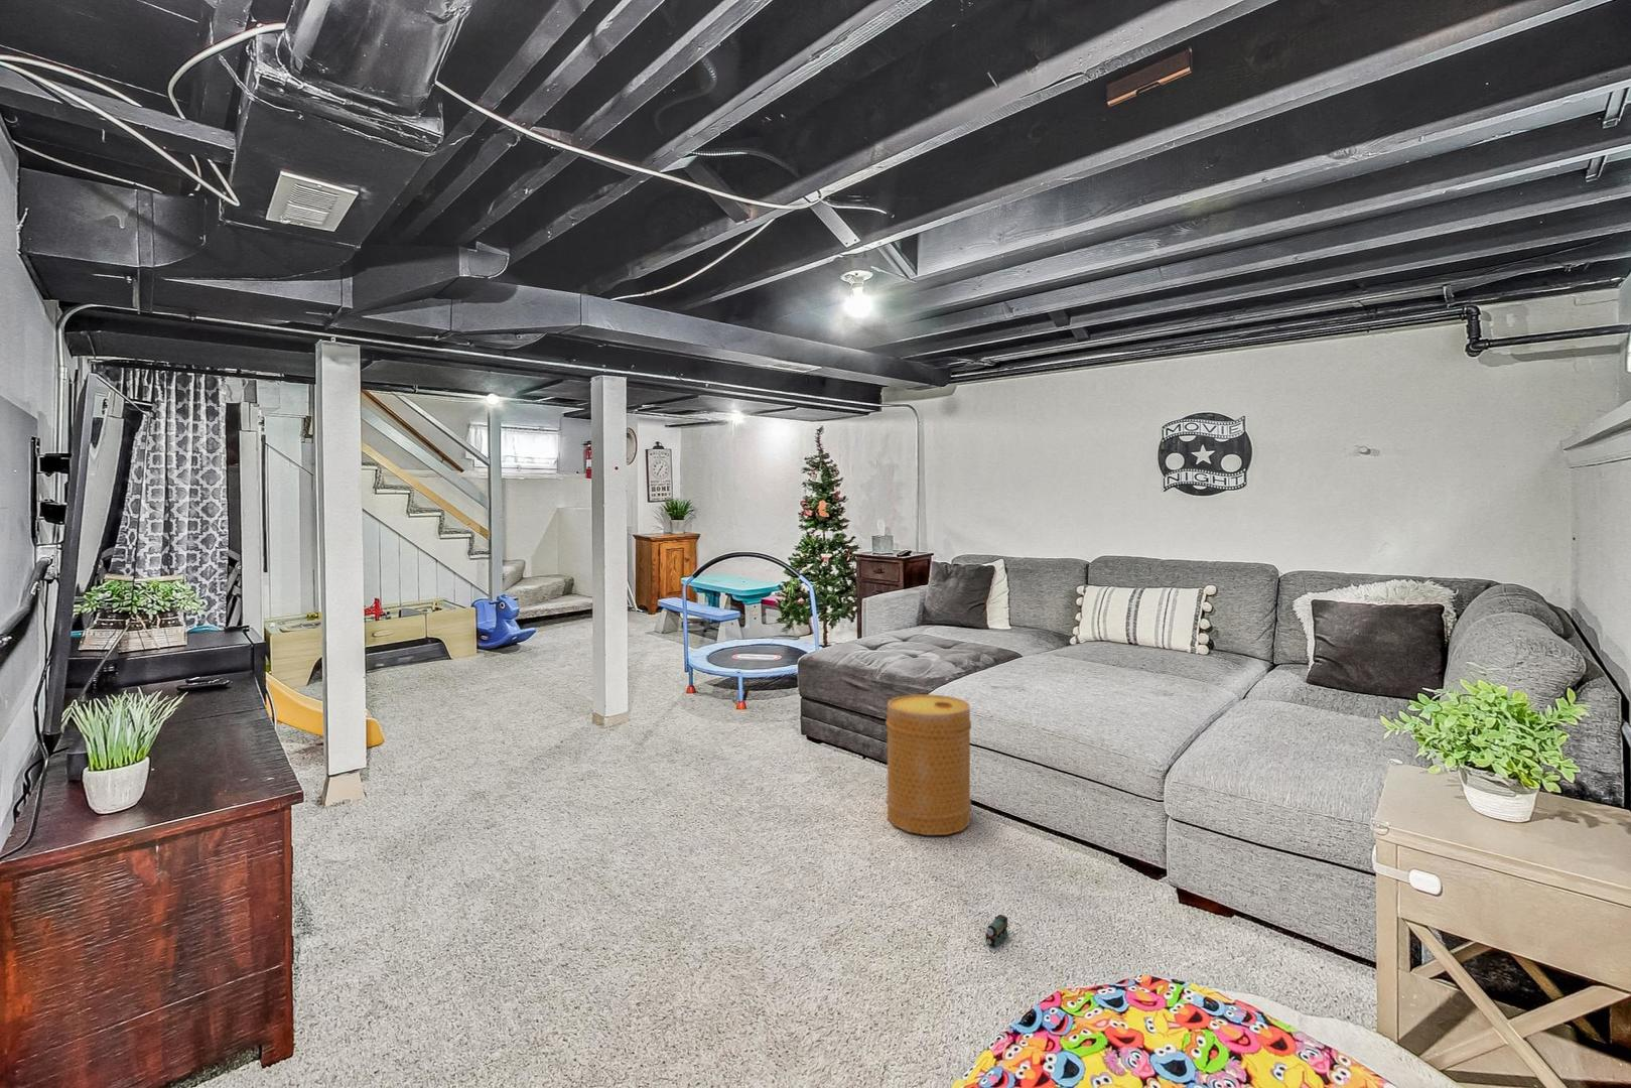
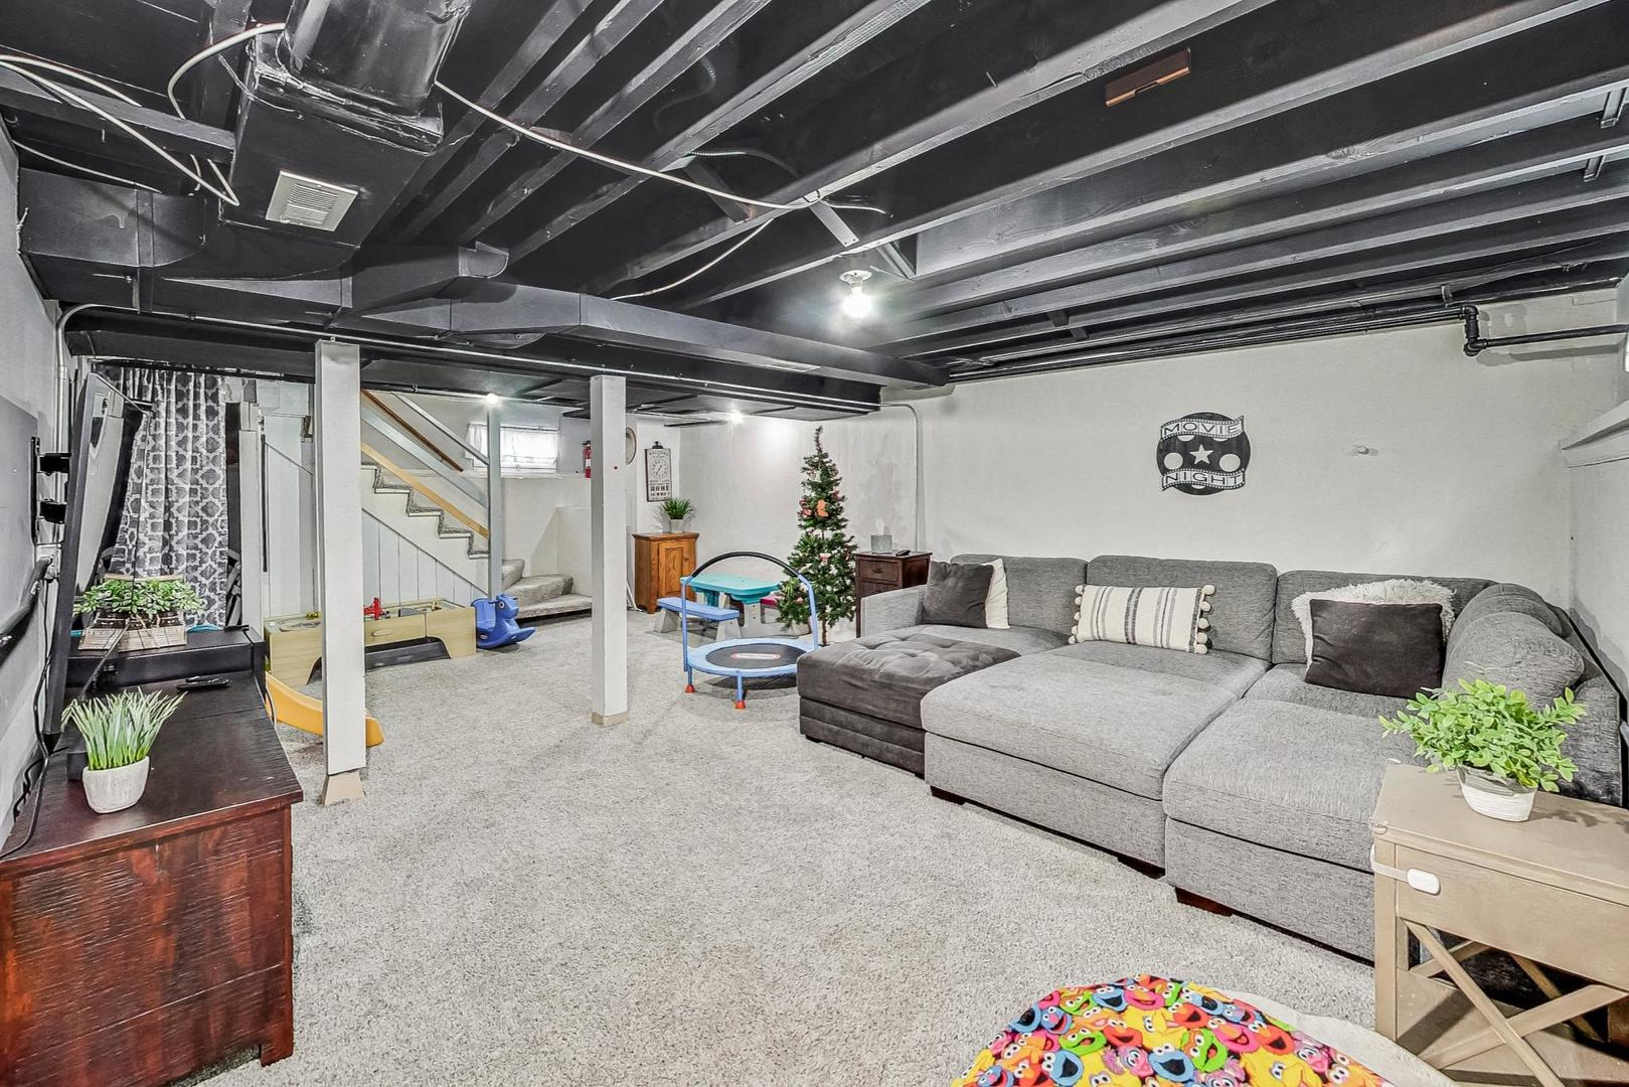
- basket [884,693,972,837]
- toy train [984,913,1009,947]
